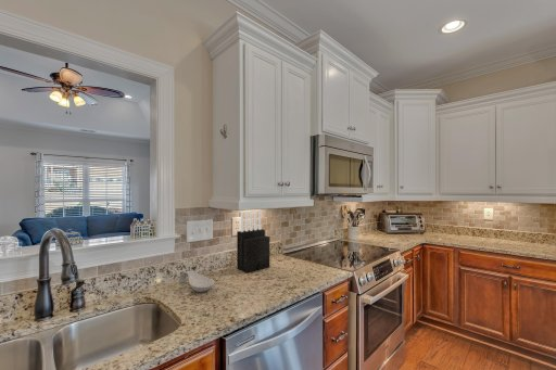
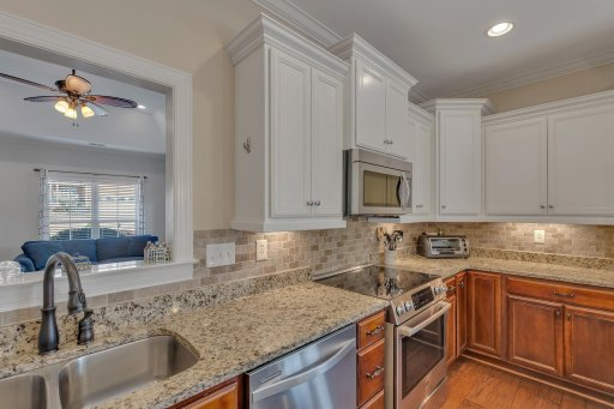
- spoon rest [177,270,215,293]
- knife block [236,210,270,273]
